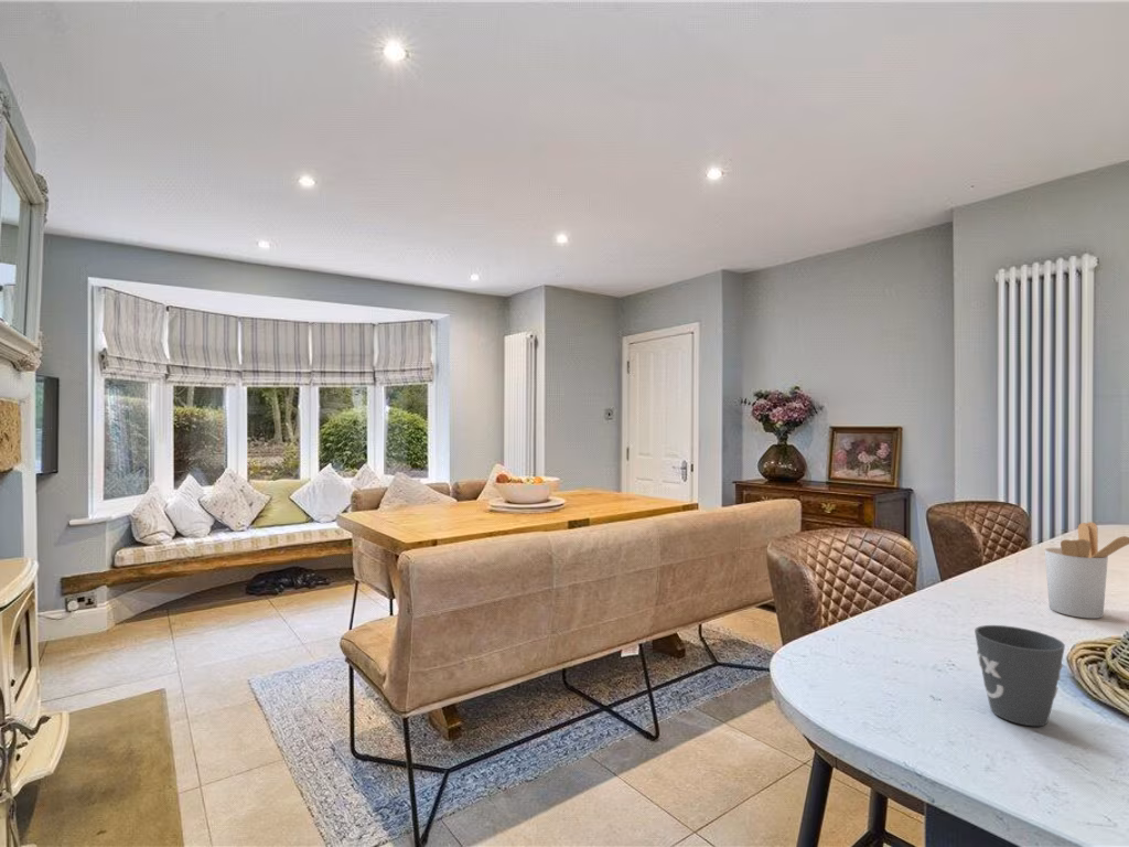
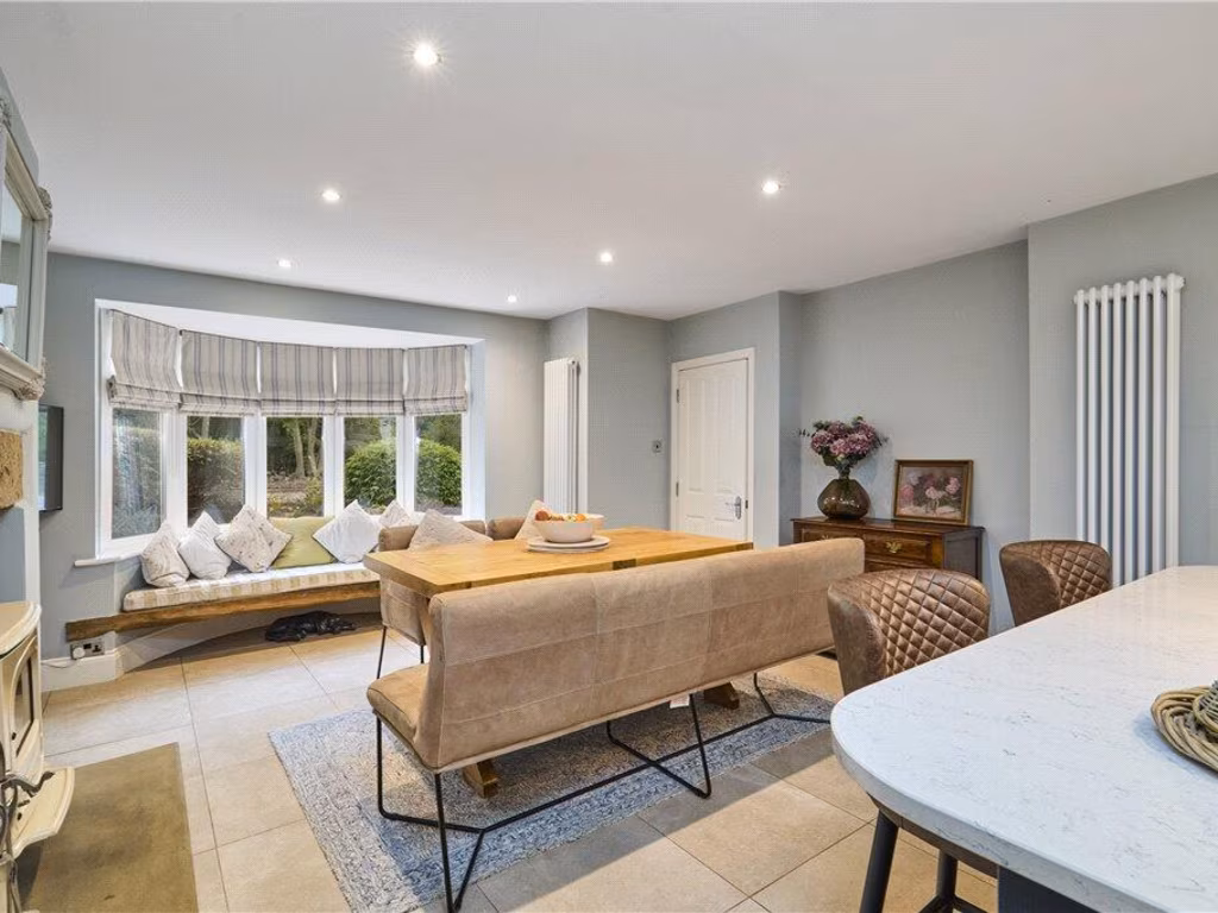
- mug [974,624,1066,727]
- utensil holder [1043,521,1129,620]
